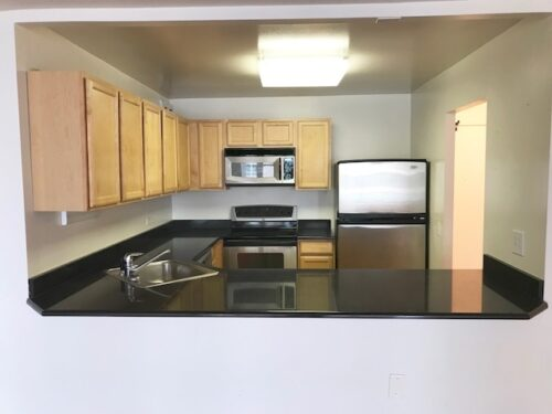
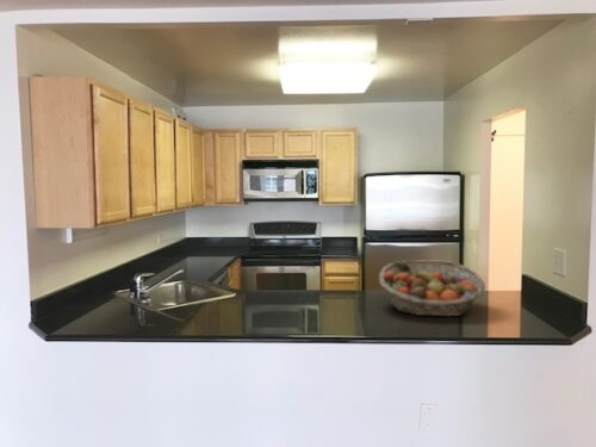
+ fruit basket [378,259,486,317]
